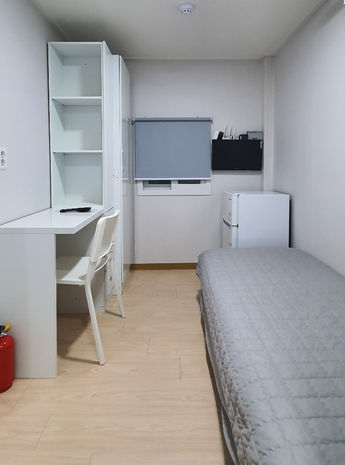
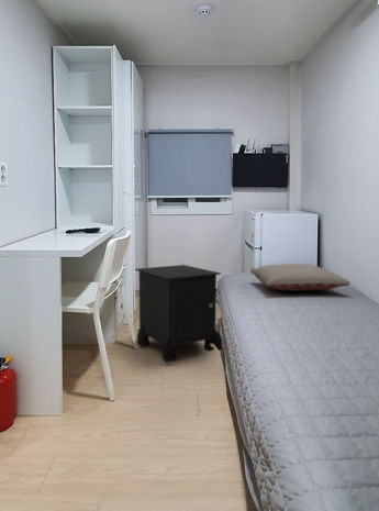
+ nightstand [134,264,224,363]
+ pillow [249,263,352,292]
